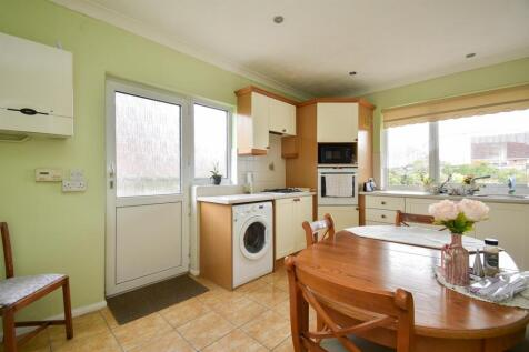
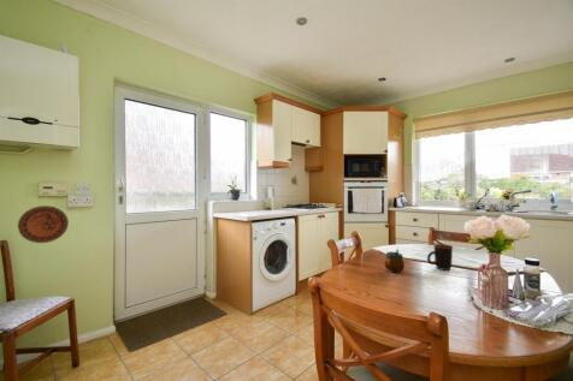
+ mug [426,243,454,272]
+ gourd [383,249,406,274]
+ decorative plate [17,204,70,244]
